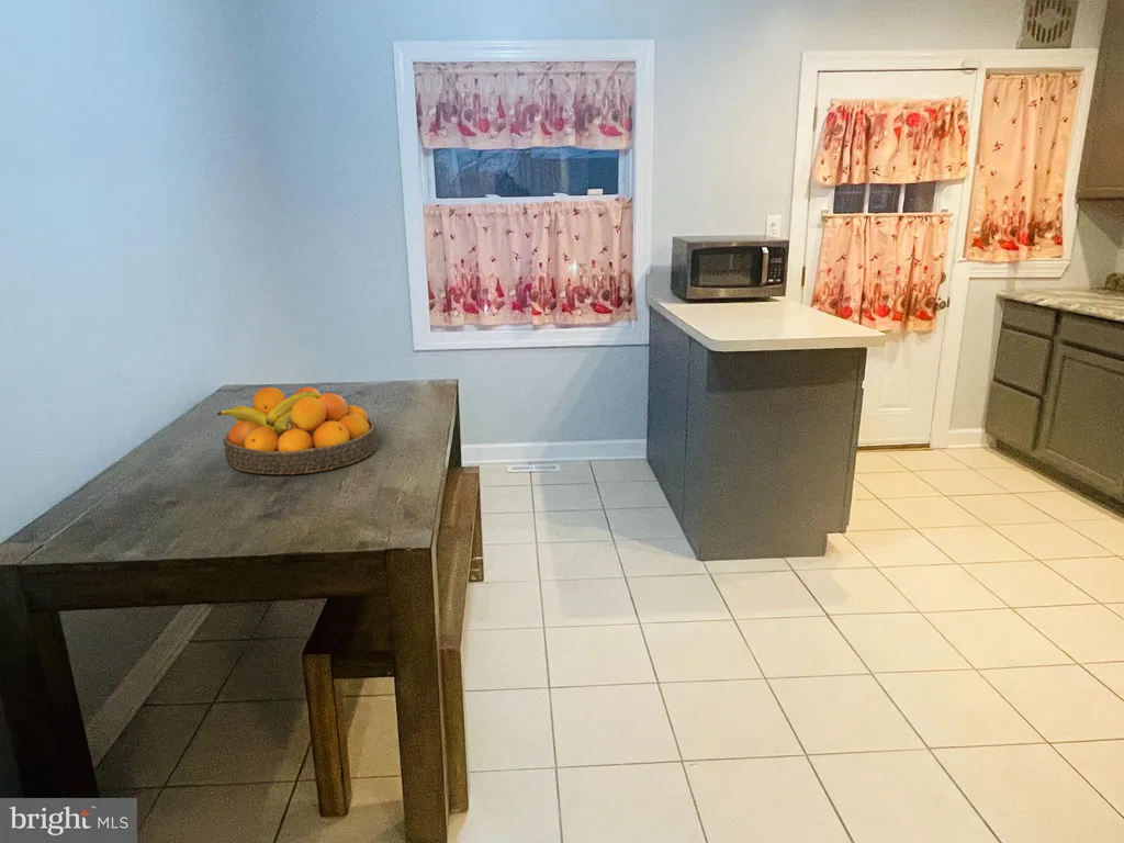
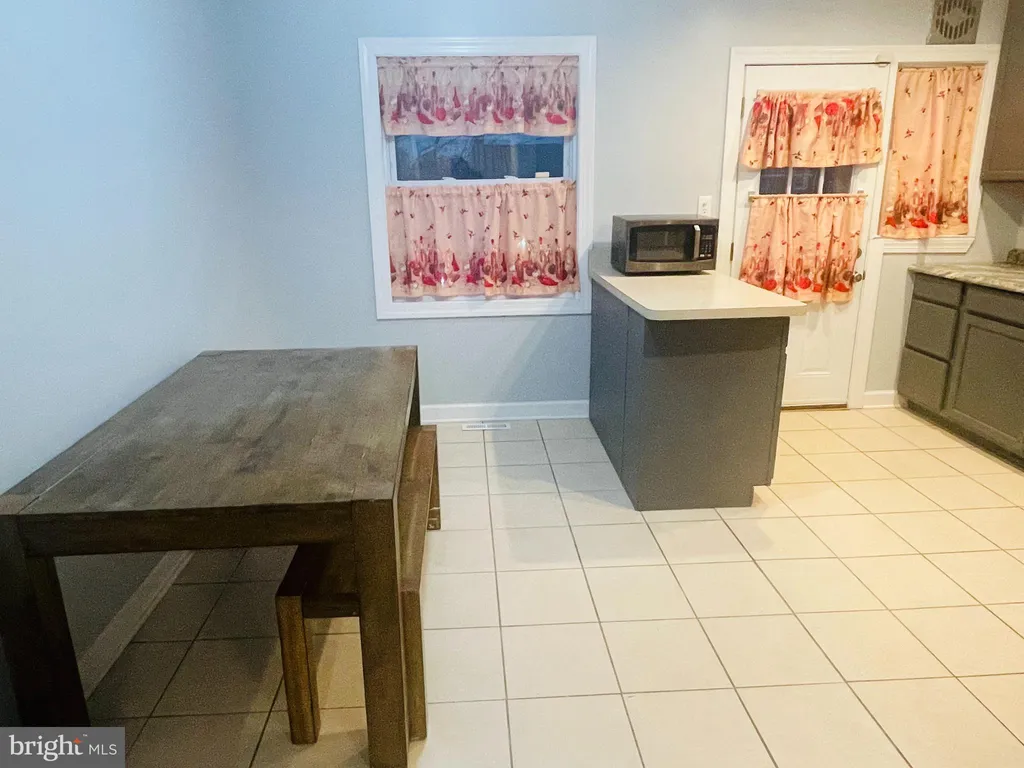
- fruit bowl [216,386,379,475]
